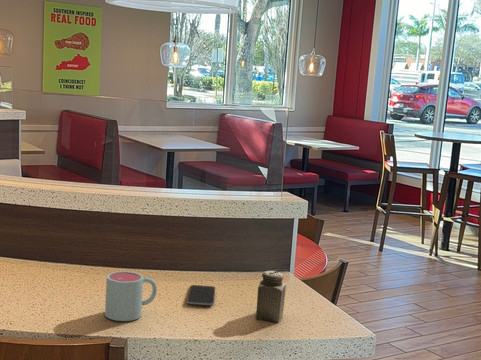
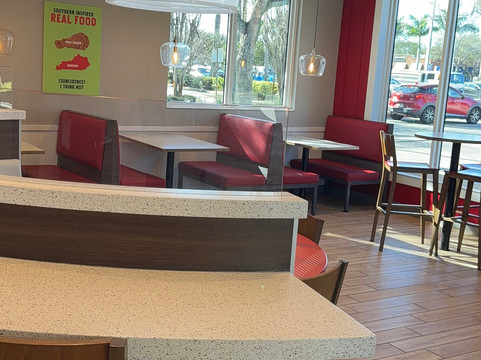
- salt shaker [255,270,287,323]
- smartphone [186,284,216,306]
- mug [104,270,158,322]
